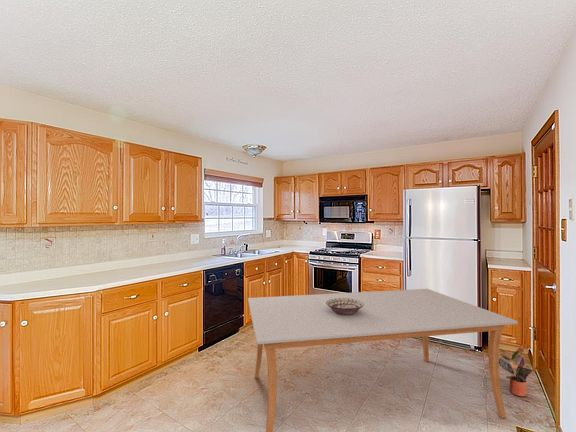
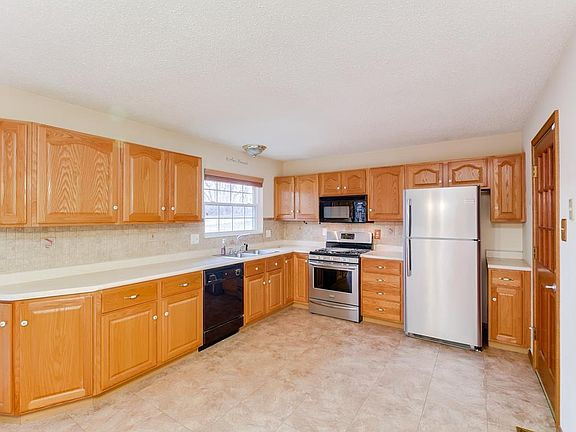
- decorative bowl [326,298,364,315]
- potted plant [498,346,535,397]
- dining table [247,288,519,432]
